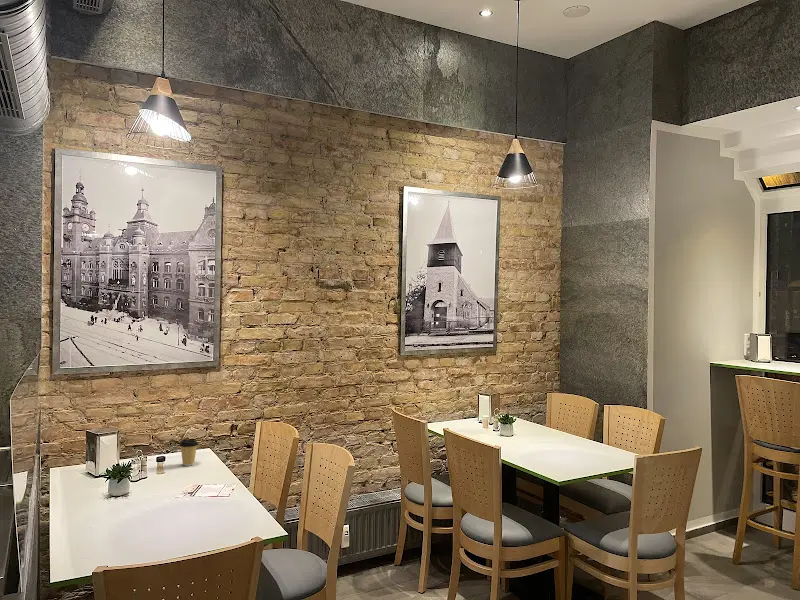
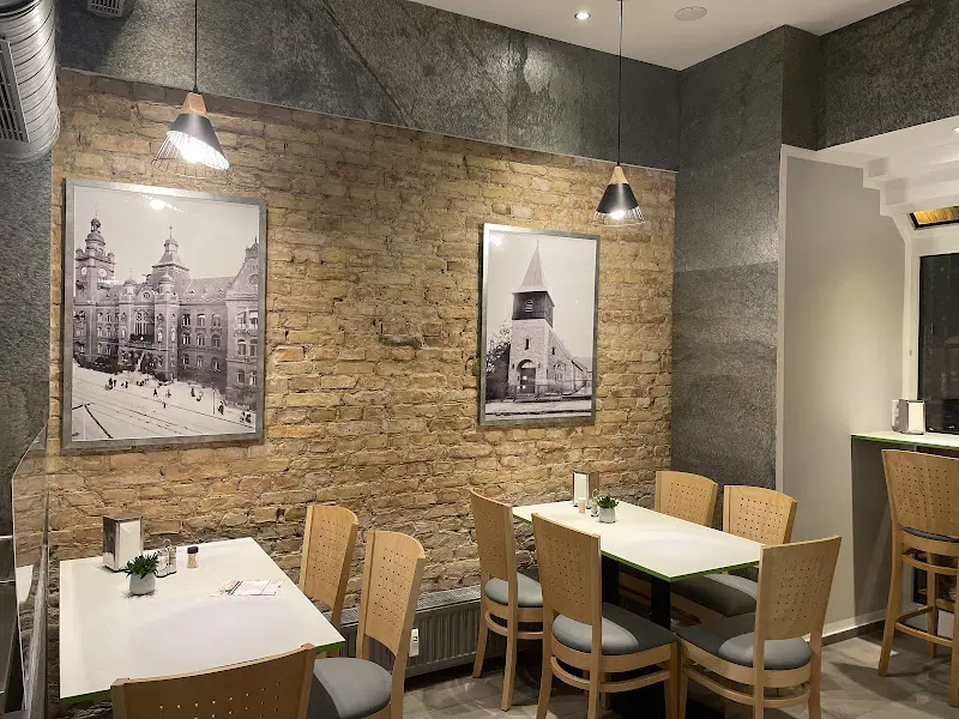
- coffee cup [178,439,199,467]
